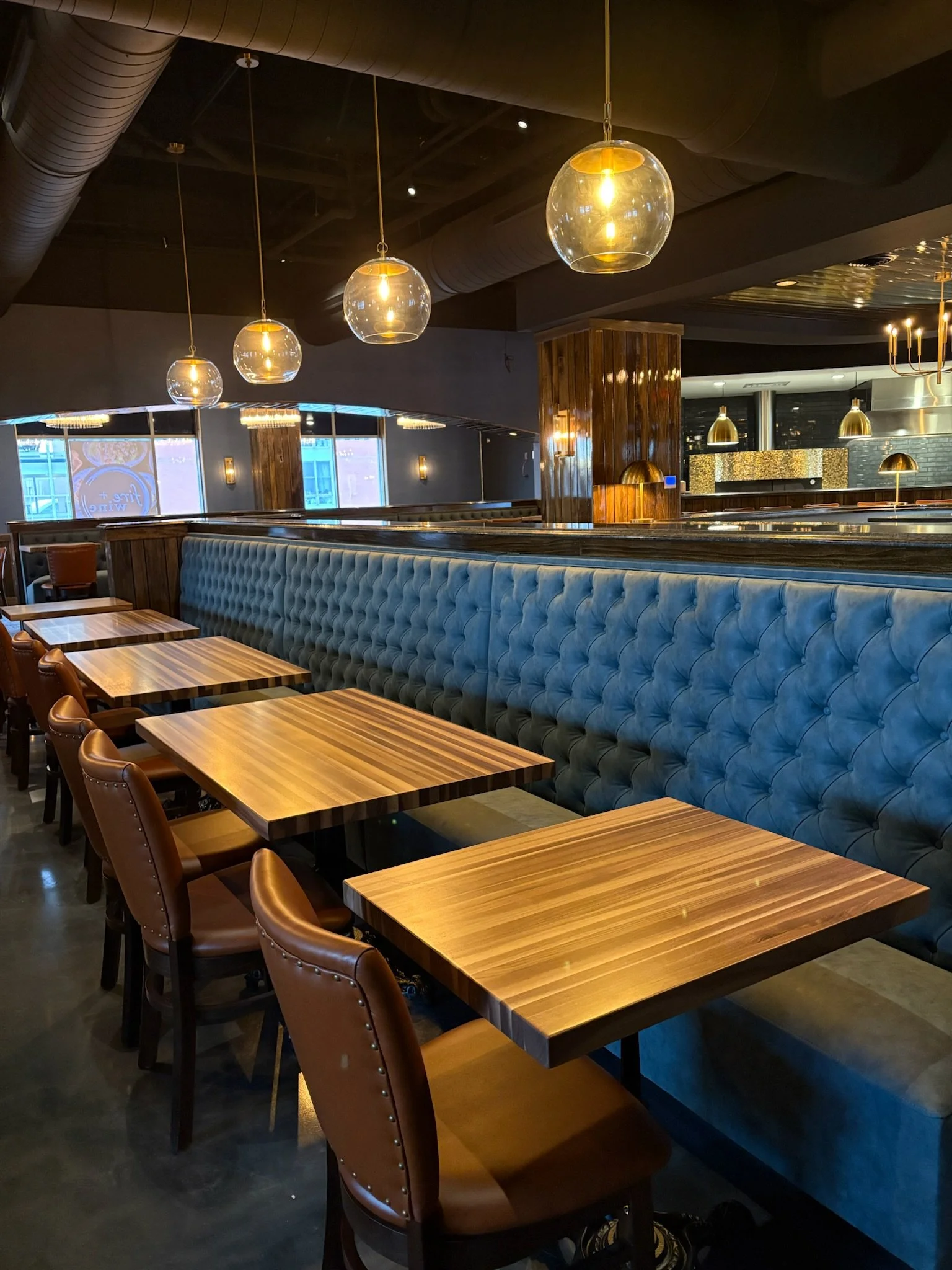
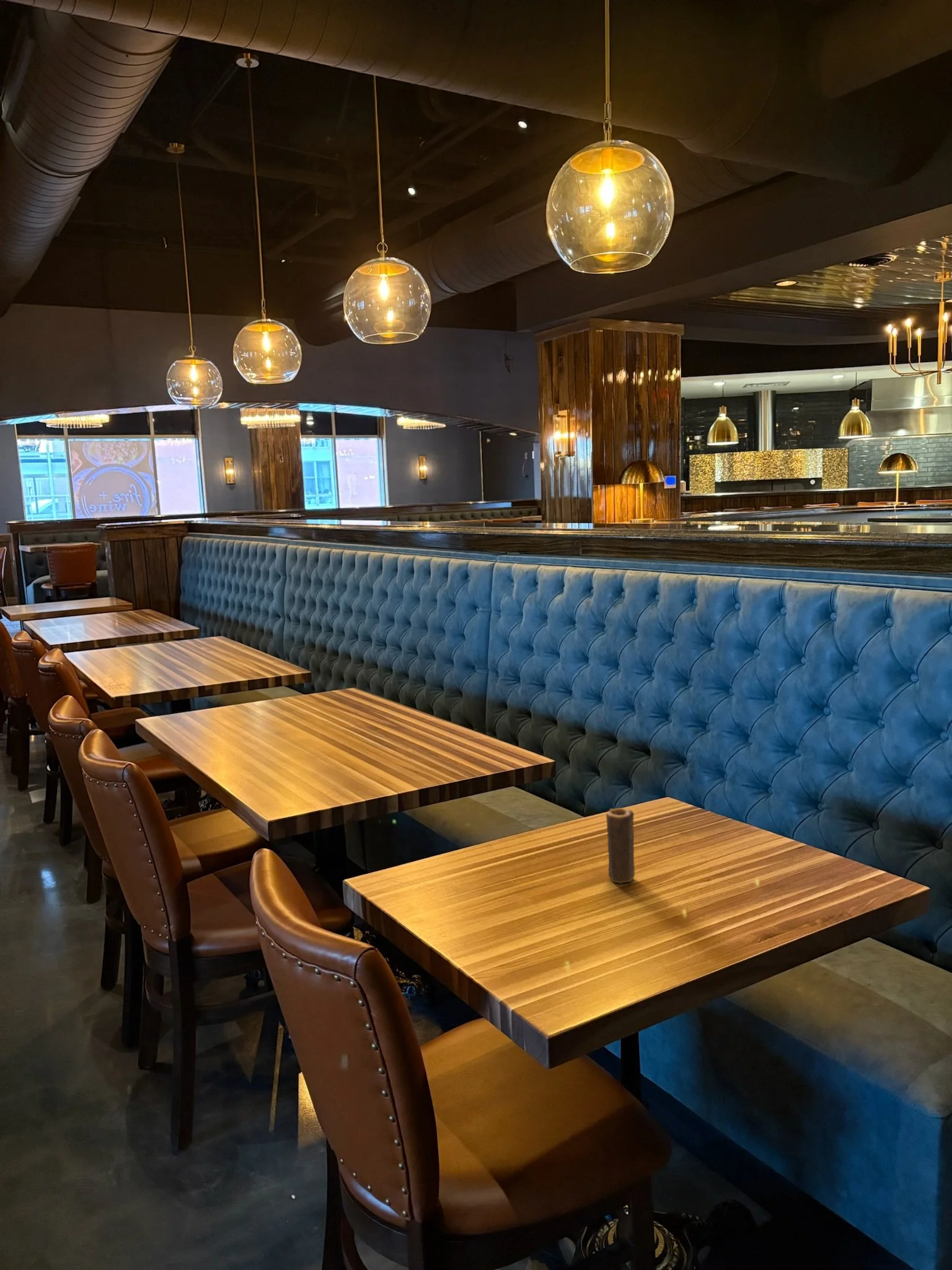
+ candle [606,807,635,884]
